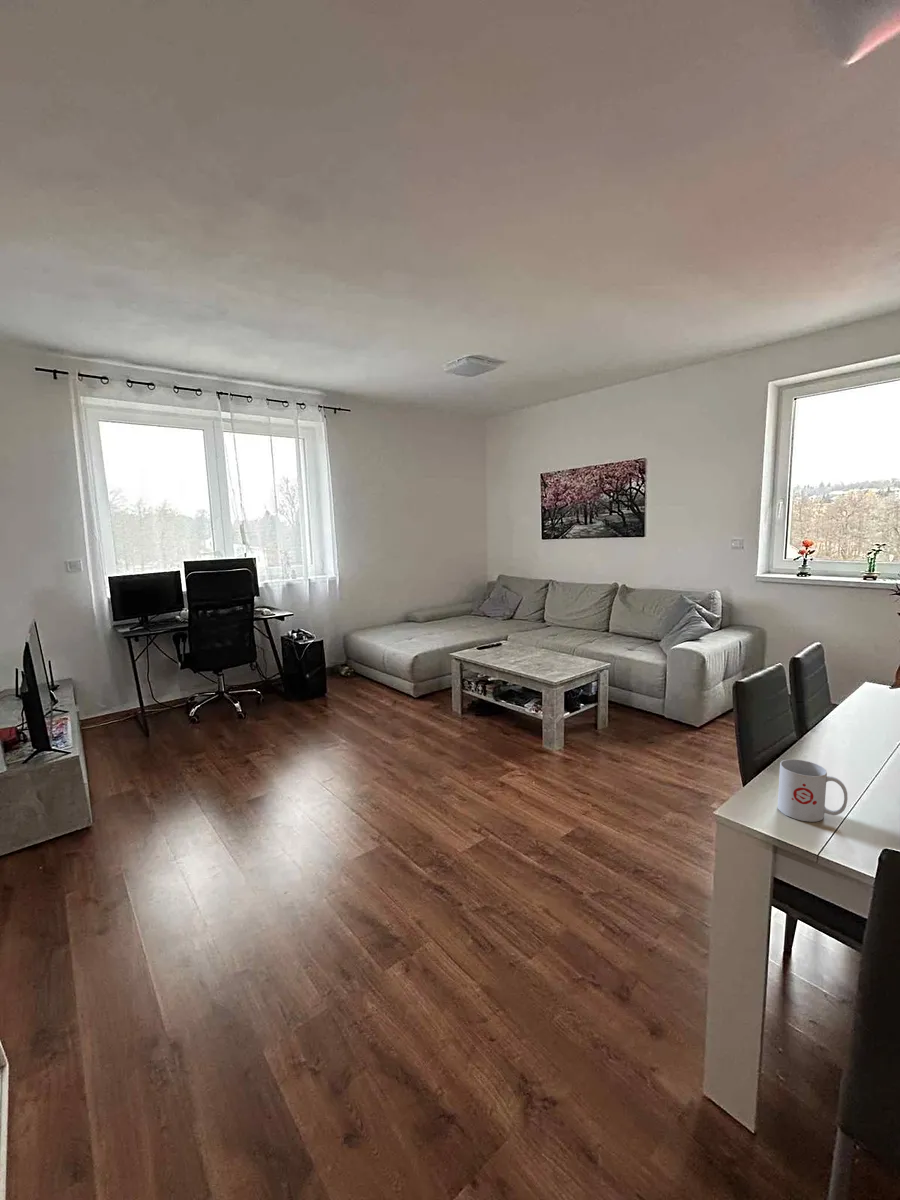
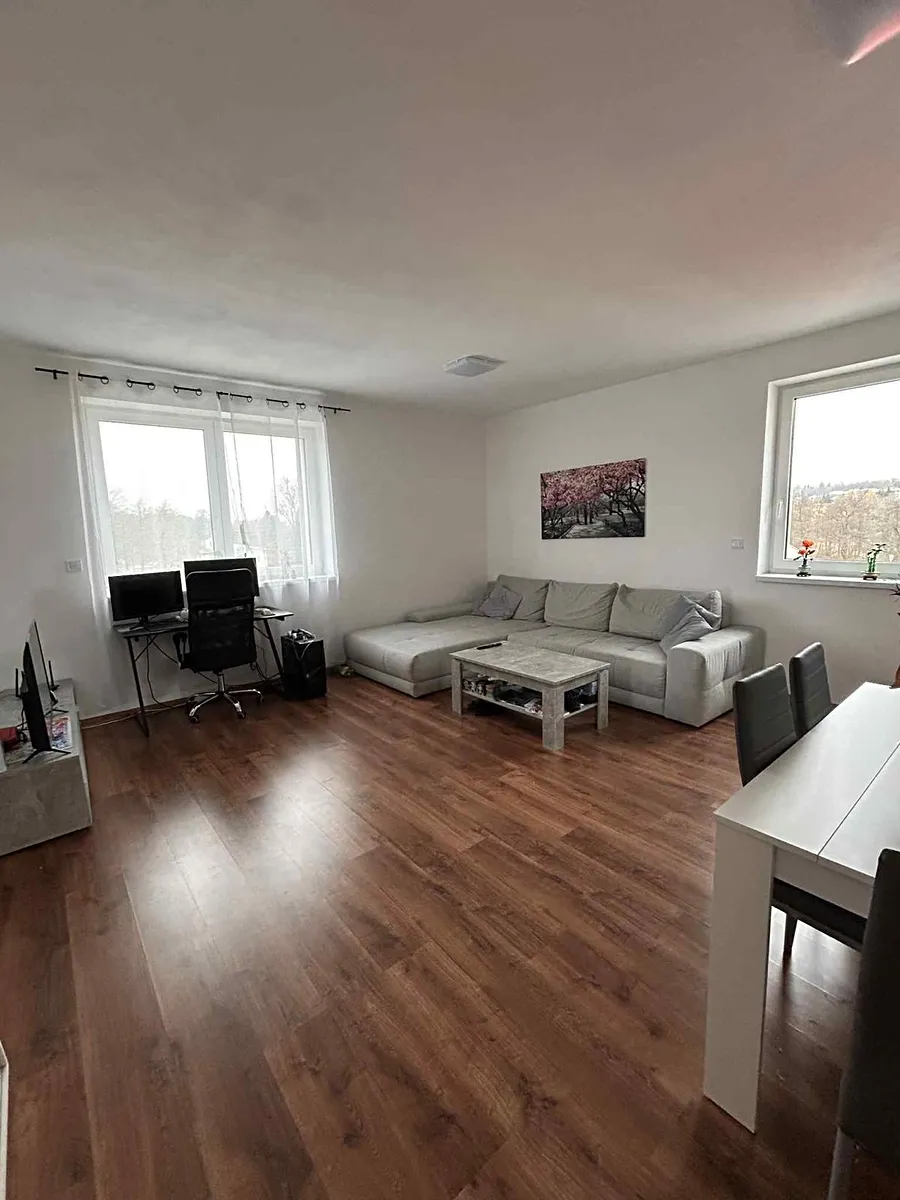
- mug [777,758,849,823]
